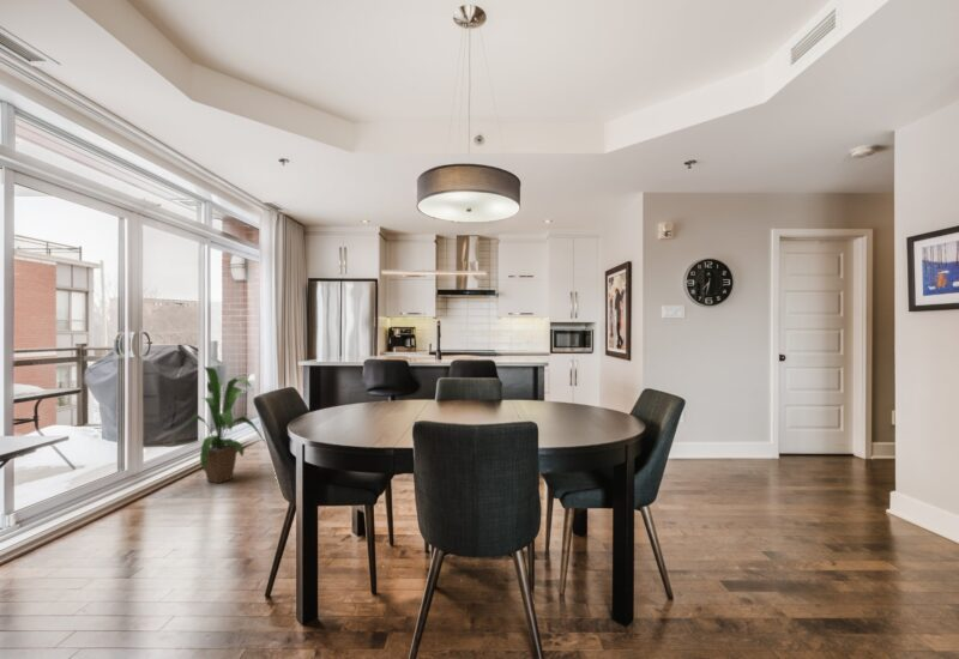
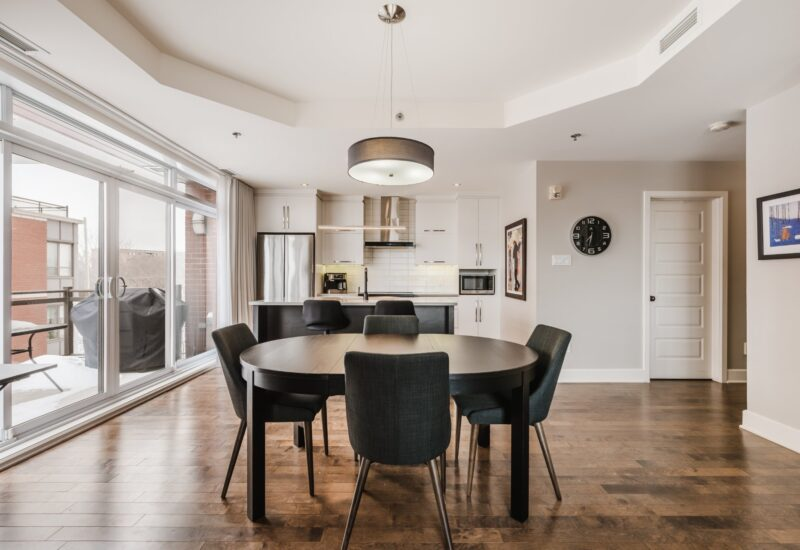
- house plant [176,365,267,484]
